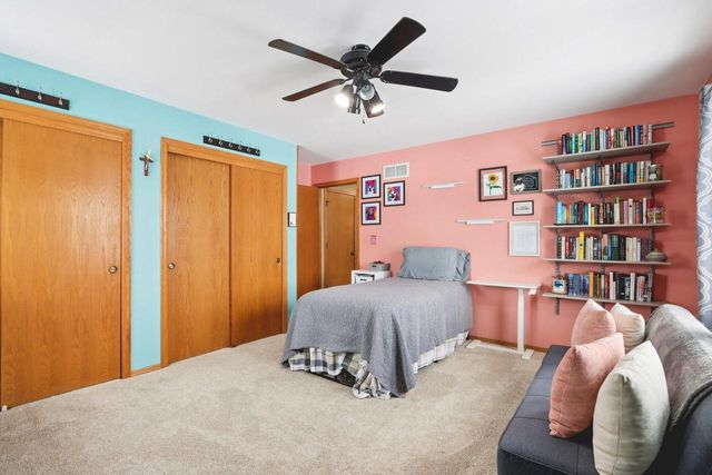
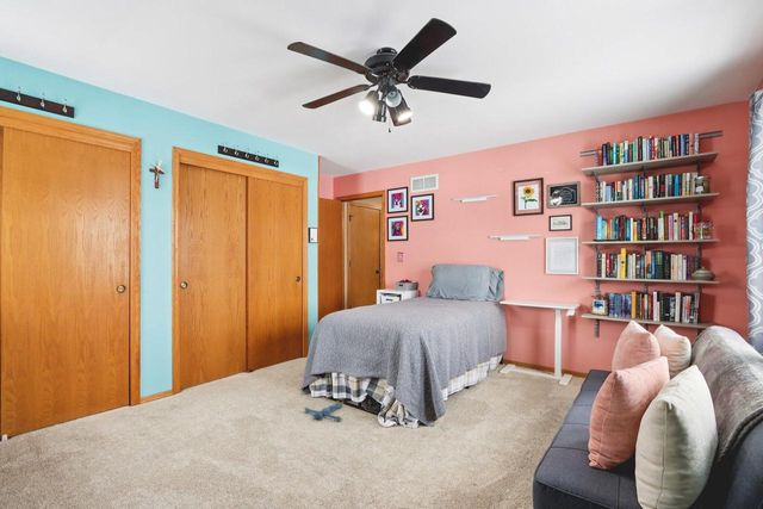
+ plush toy [303,399,345,422]
